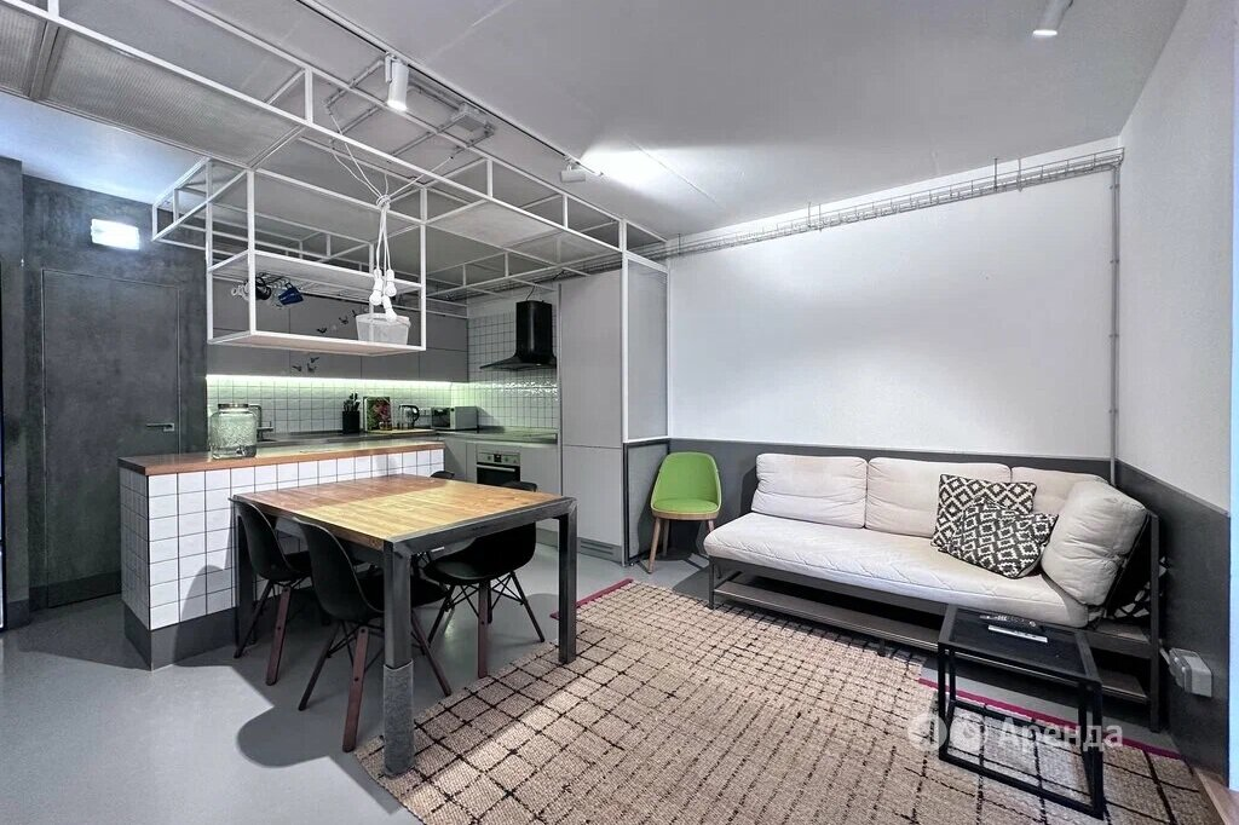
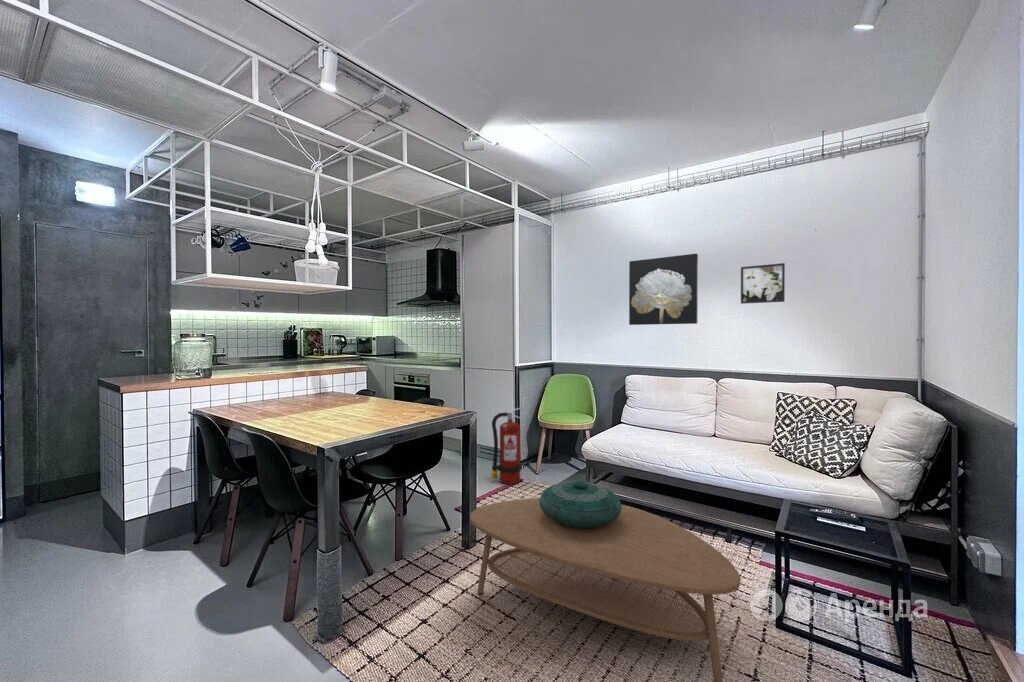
+ wall art [628,253,699,326]
+ coffee table [469,497,741,682]
+ decorative bowl [539,479,622,529]
+ fire extinguisher [490,407,523,485]
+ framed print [740,262,786,305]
